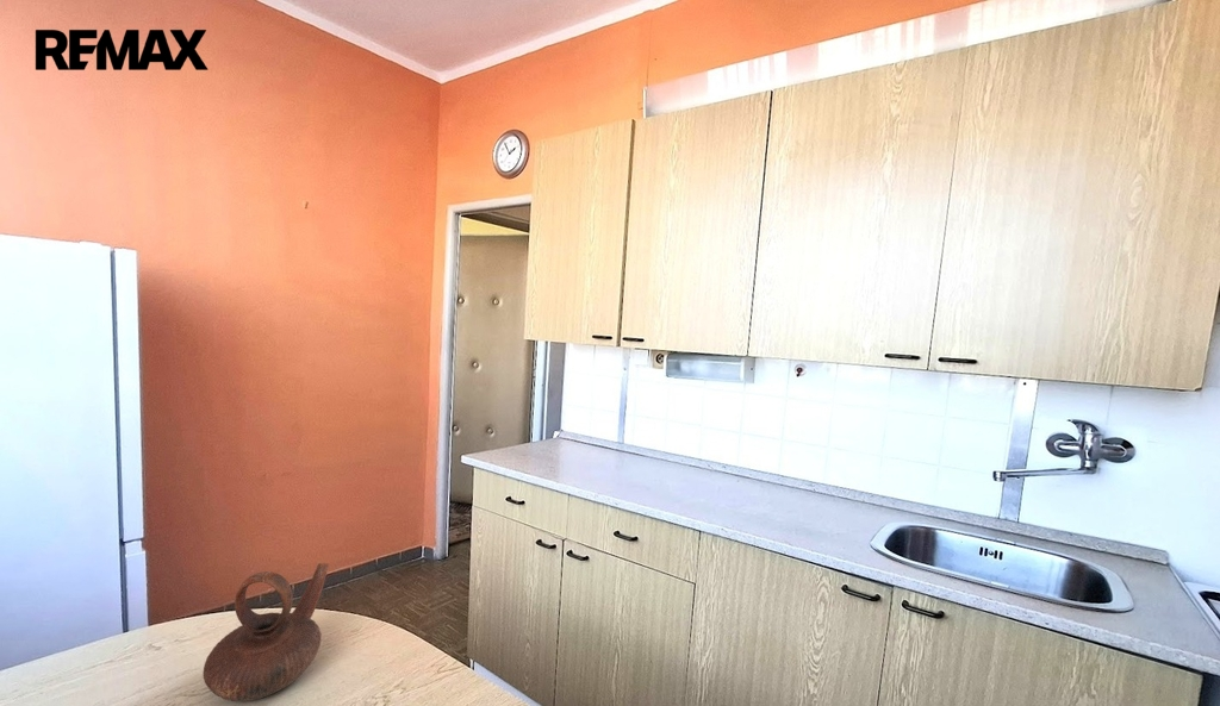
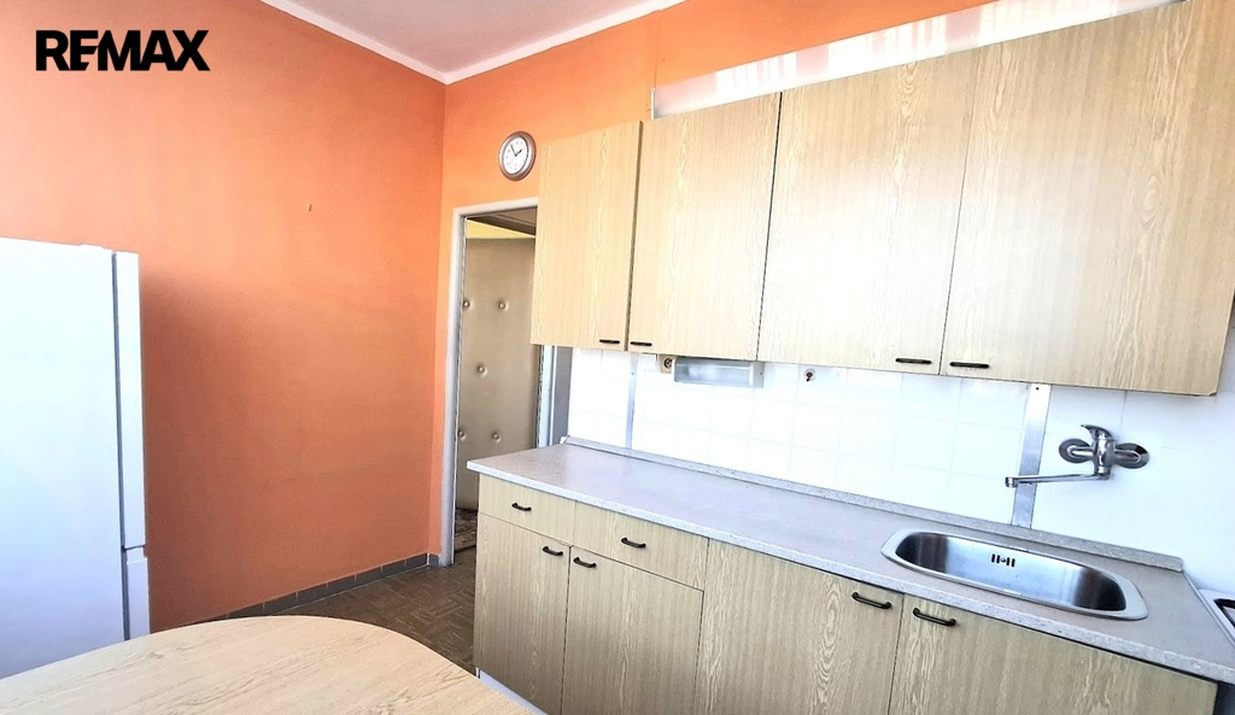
- teapot [203,562,329,702]
